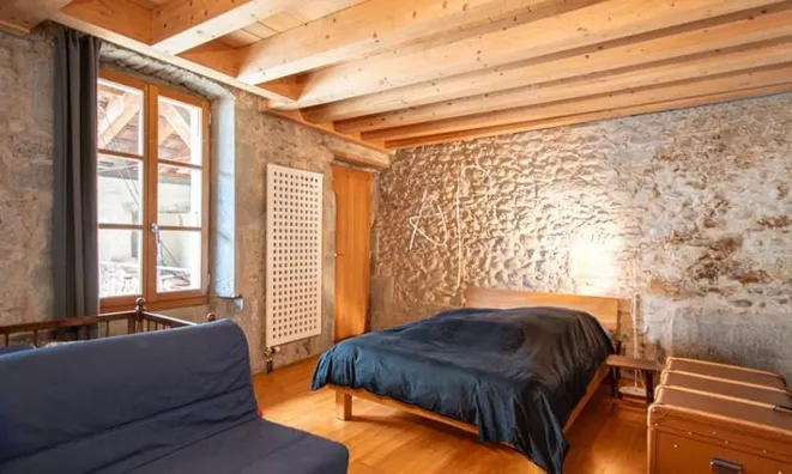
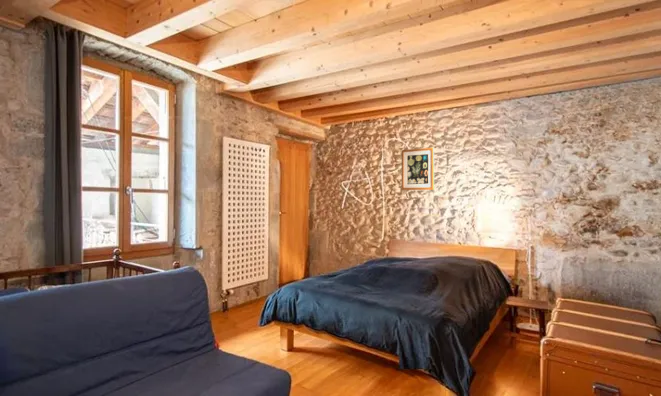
+ wall art [401,147,435,191]
